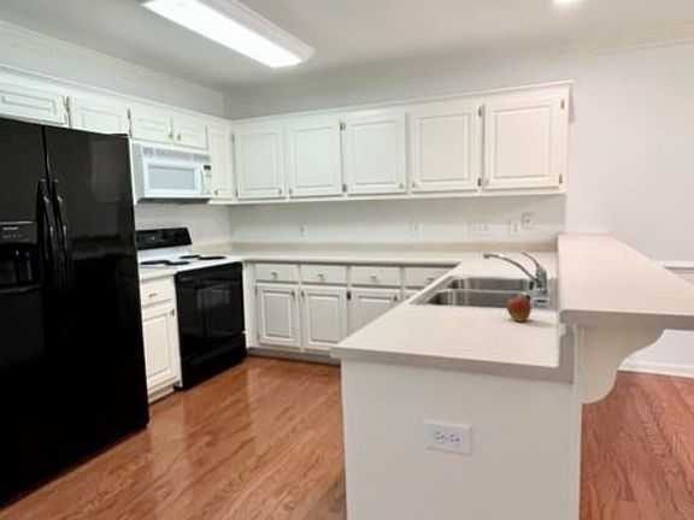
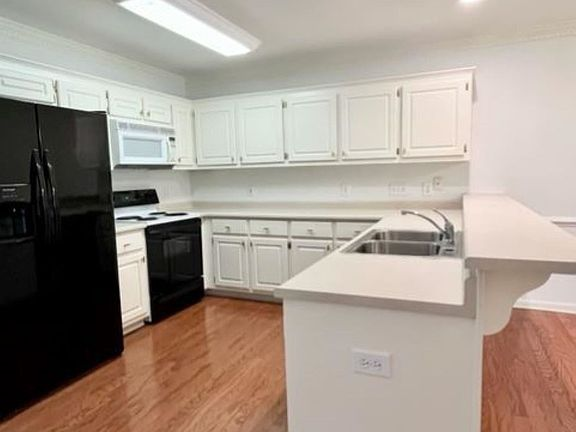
- apple [505,292,533,323]
